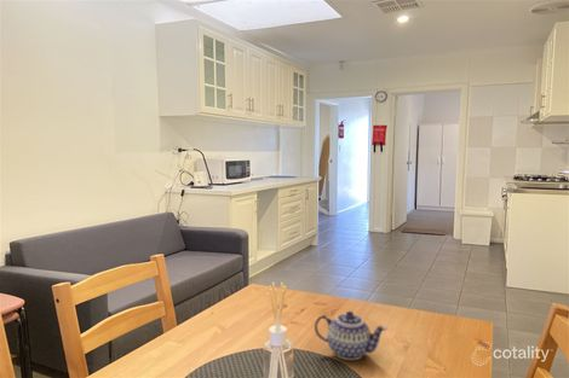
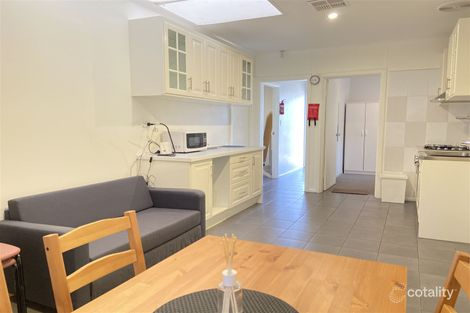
- teapot [314,310,389,361]
